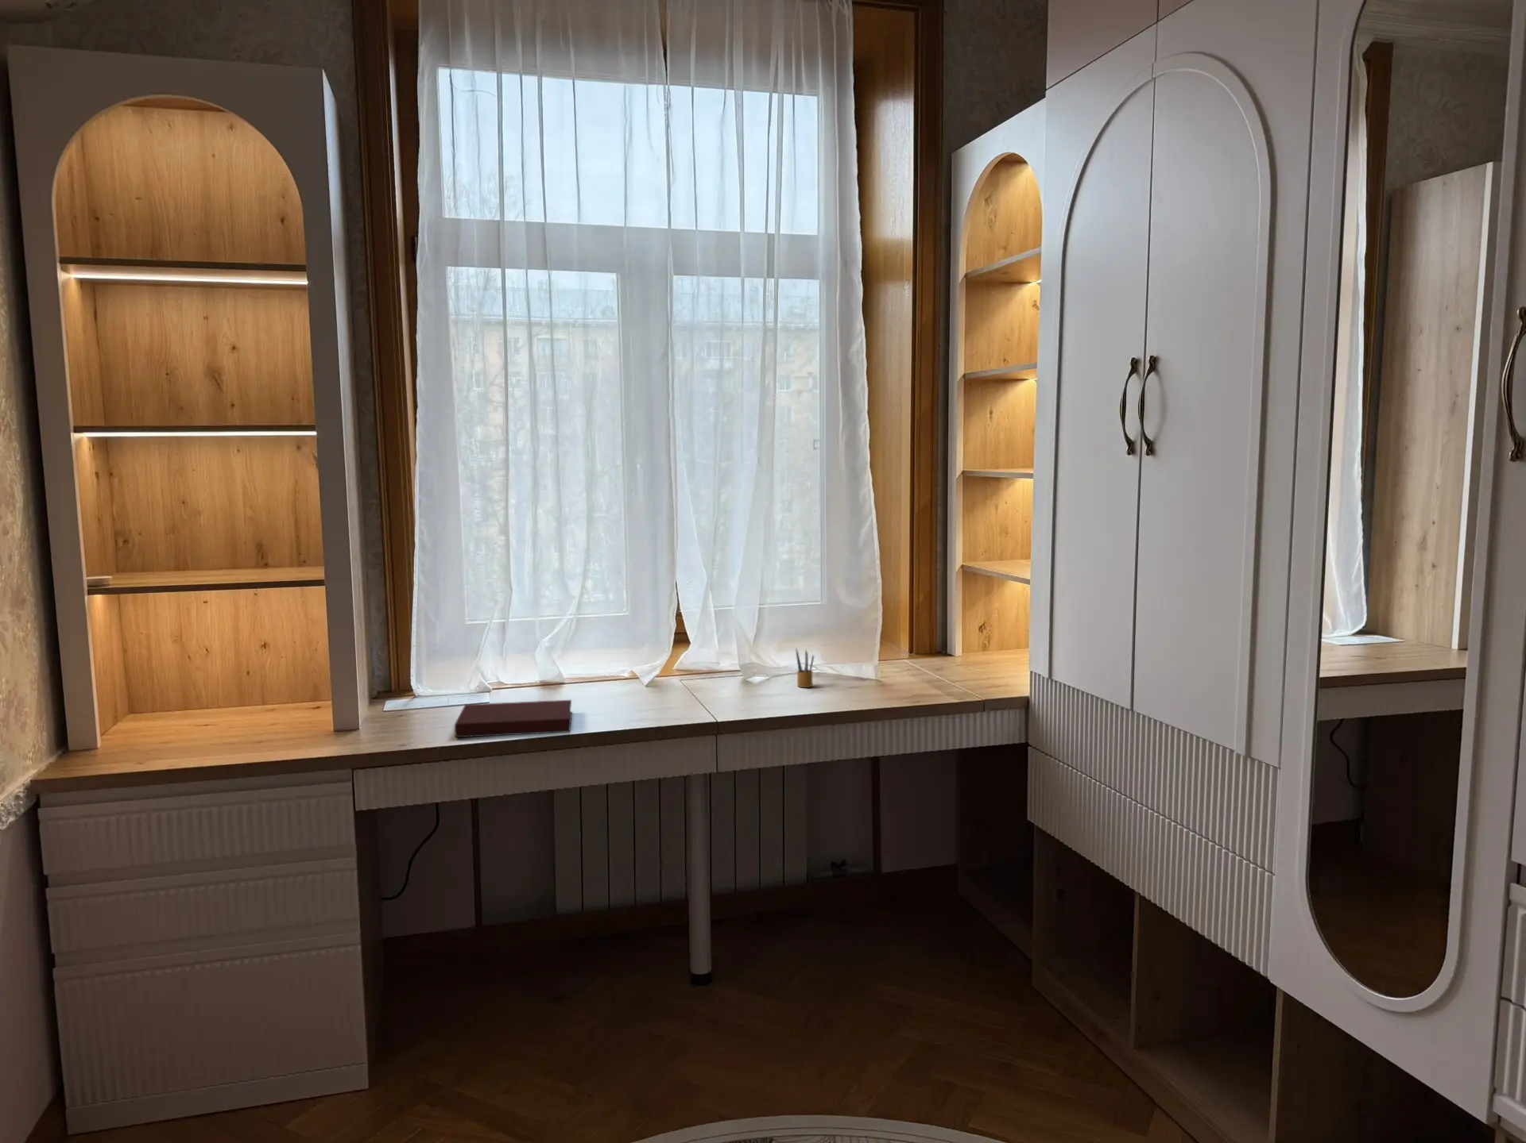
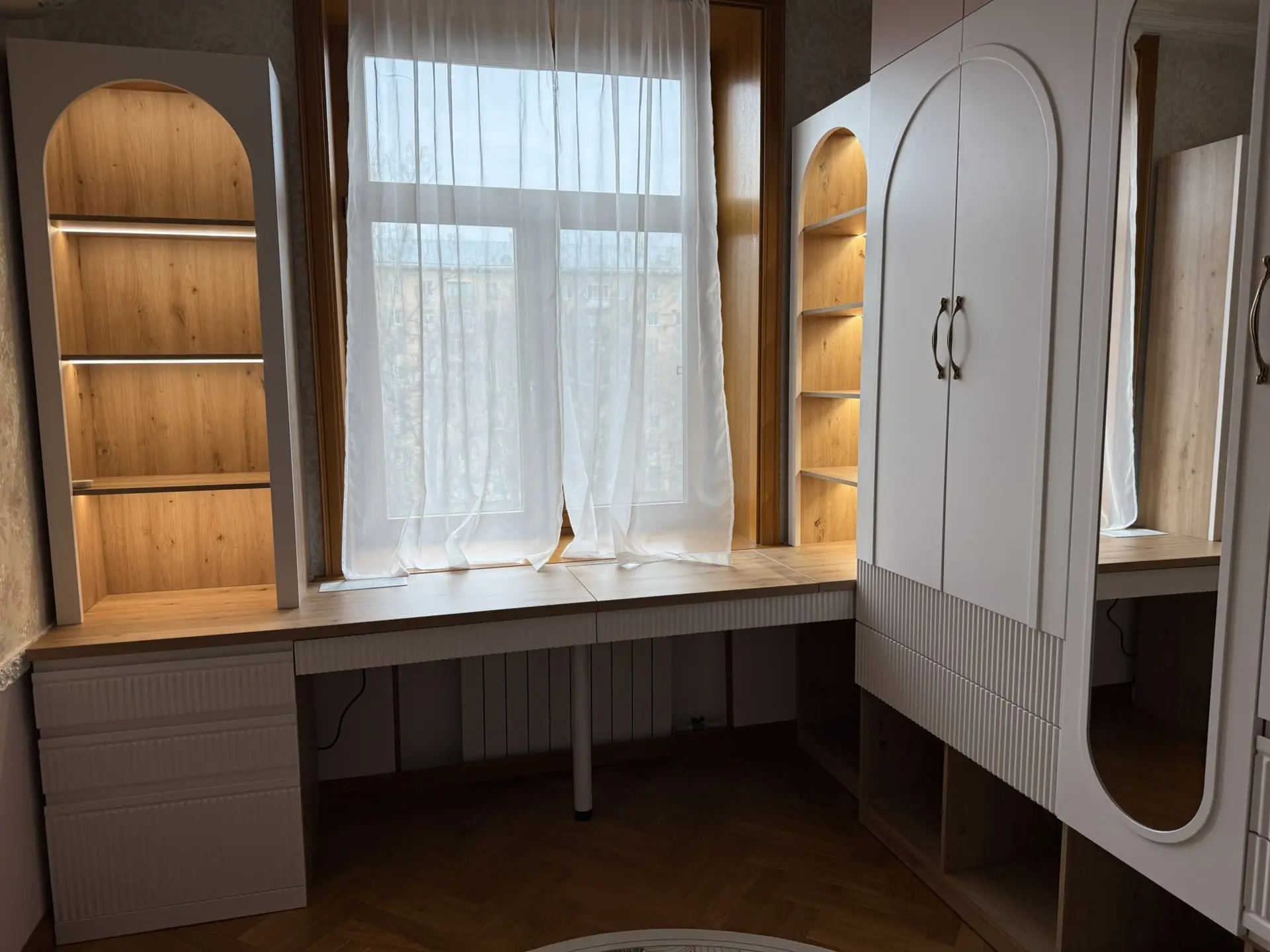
- pencil box [795,648,815,688]
- notebook [454,699,573,738]
